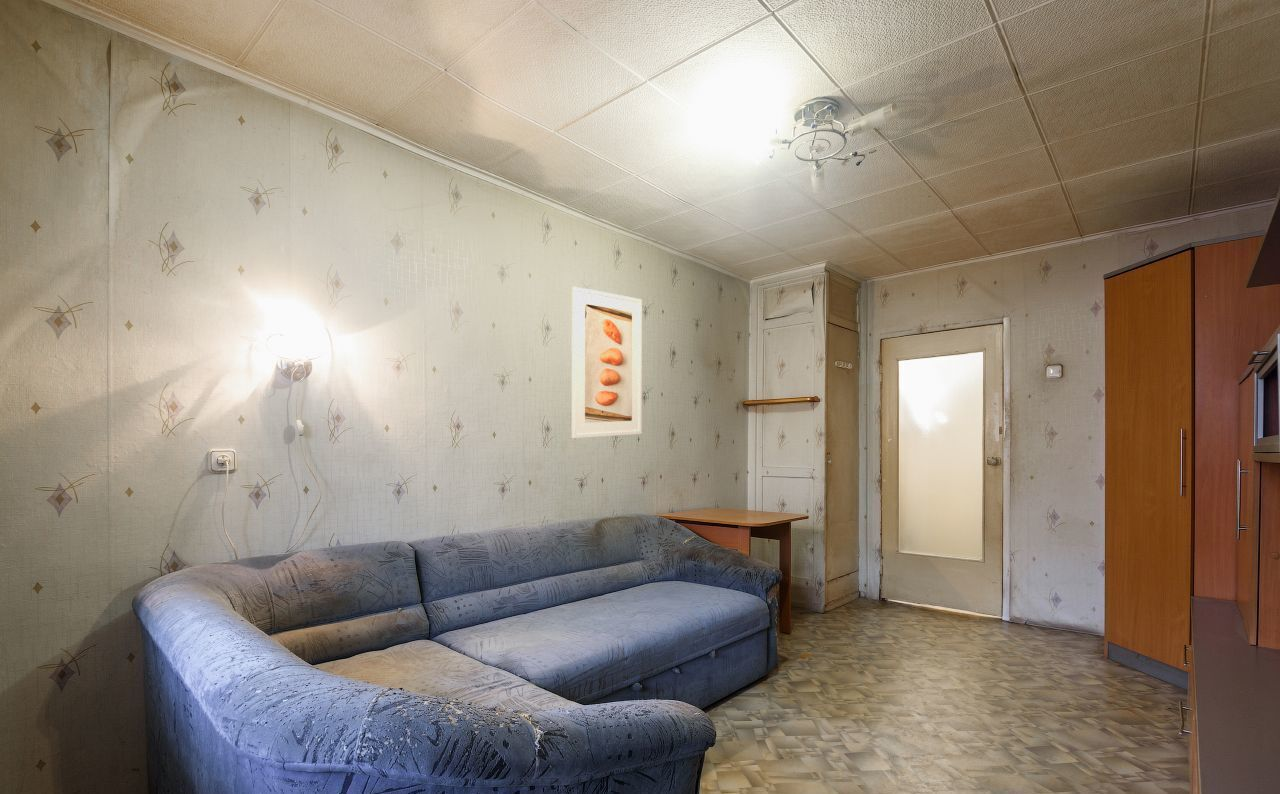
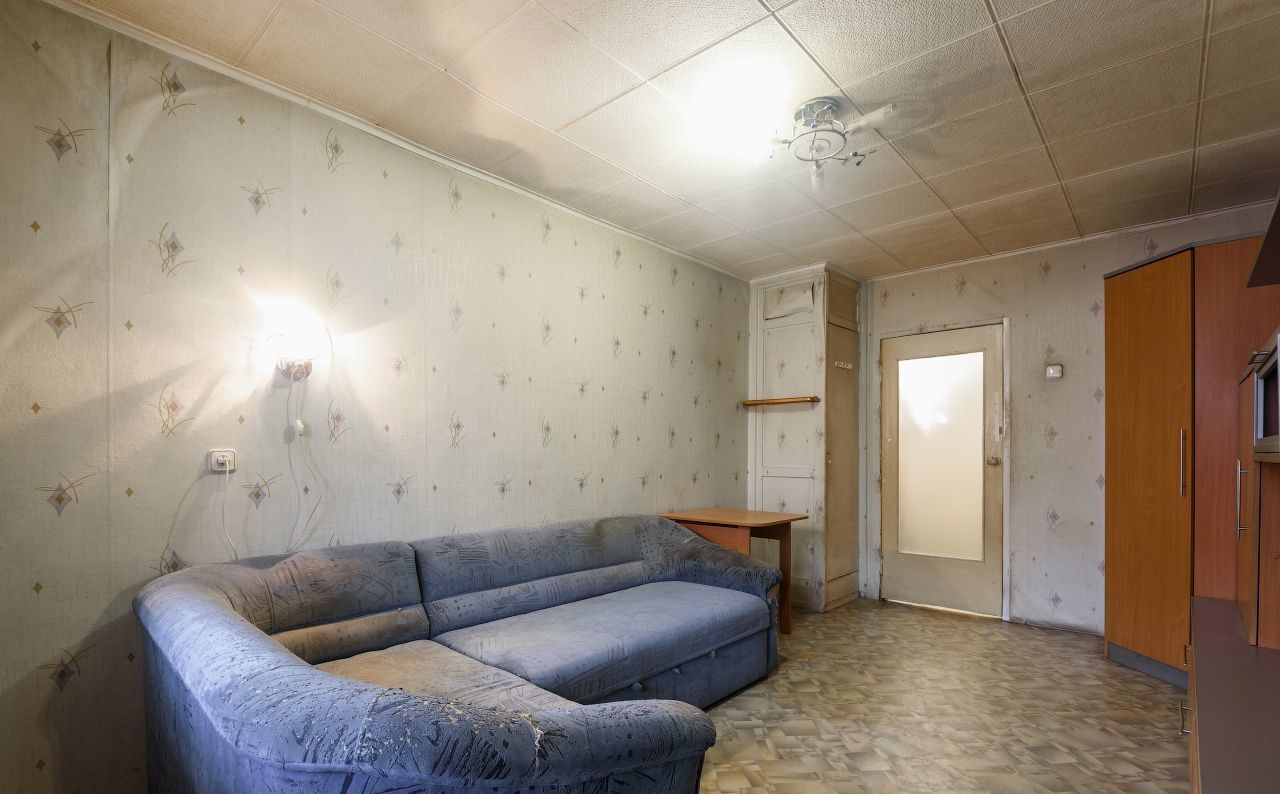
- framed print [571,286,643,439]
